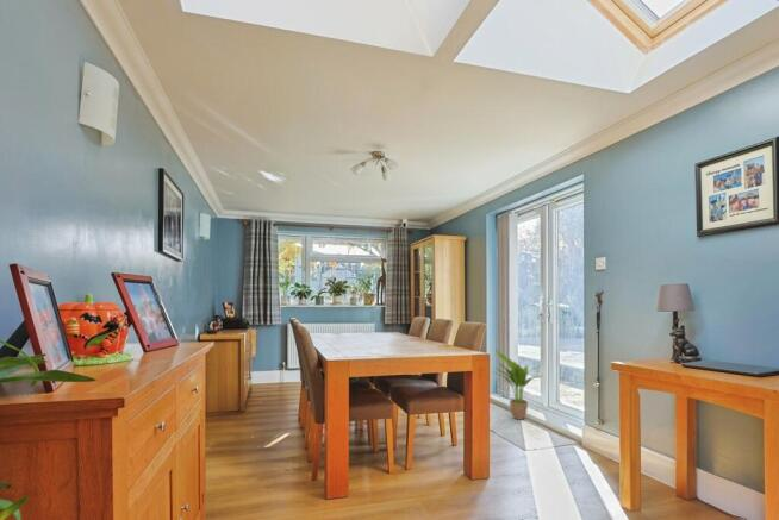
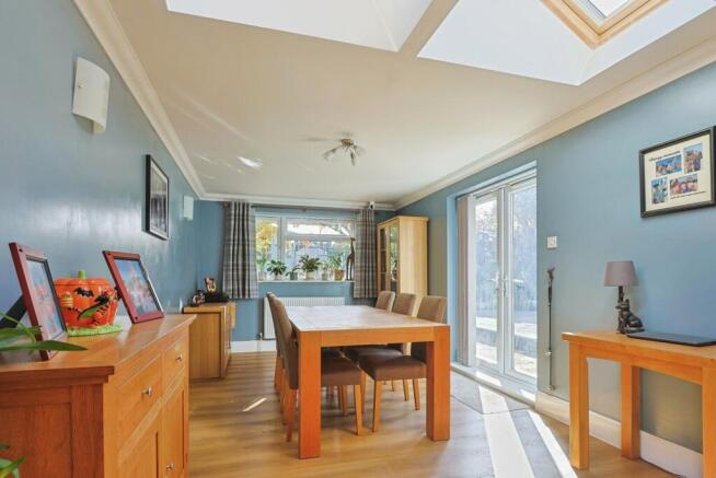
- potted plant [492,349,544,421]
